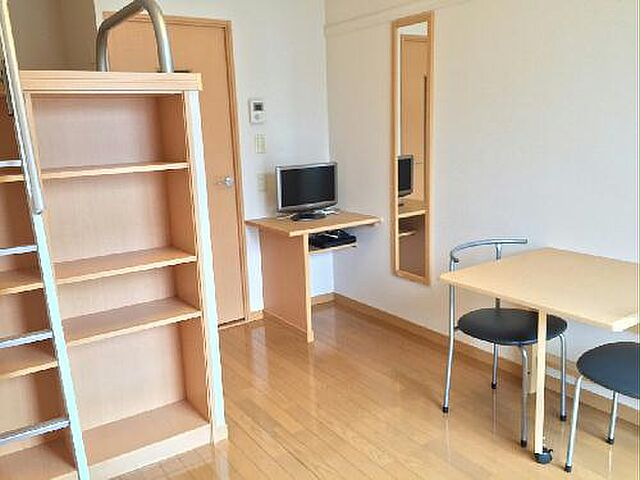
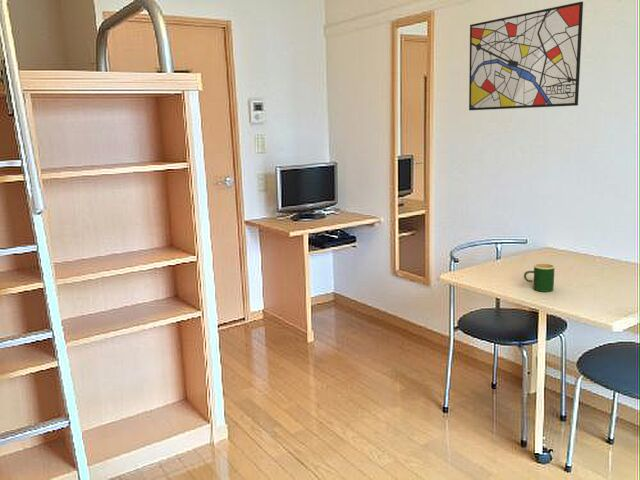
+ mug [523,262,556,293]
+ wall art [468,1,584,111]
